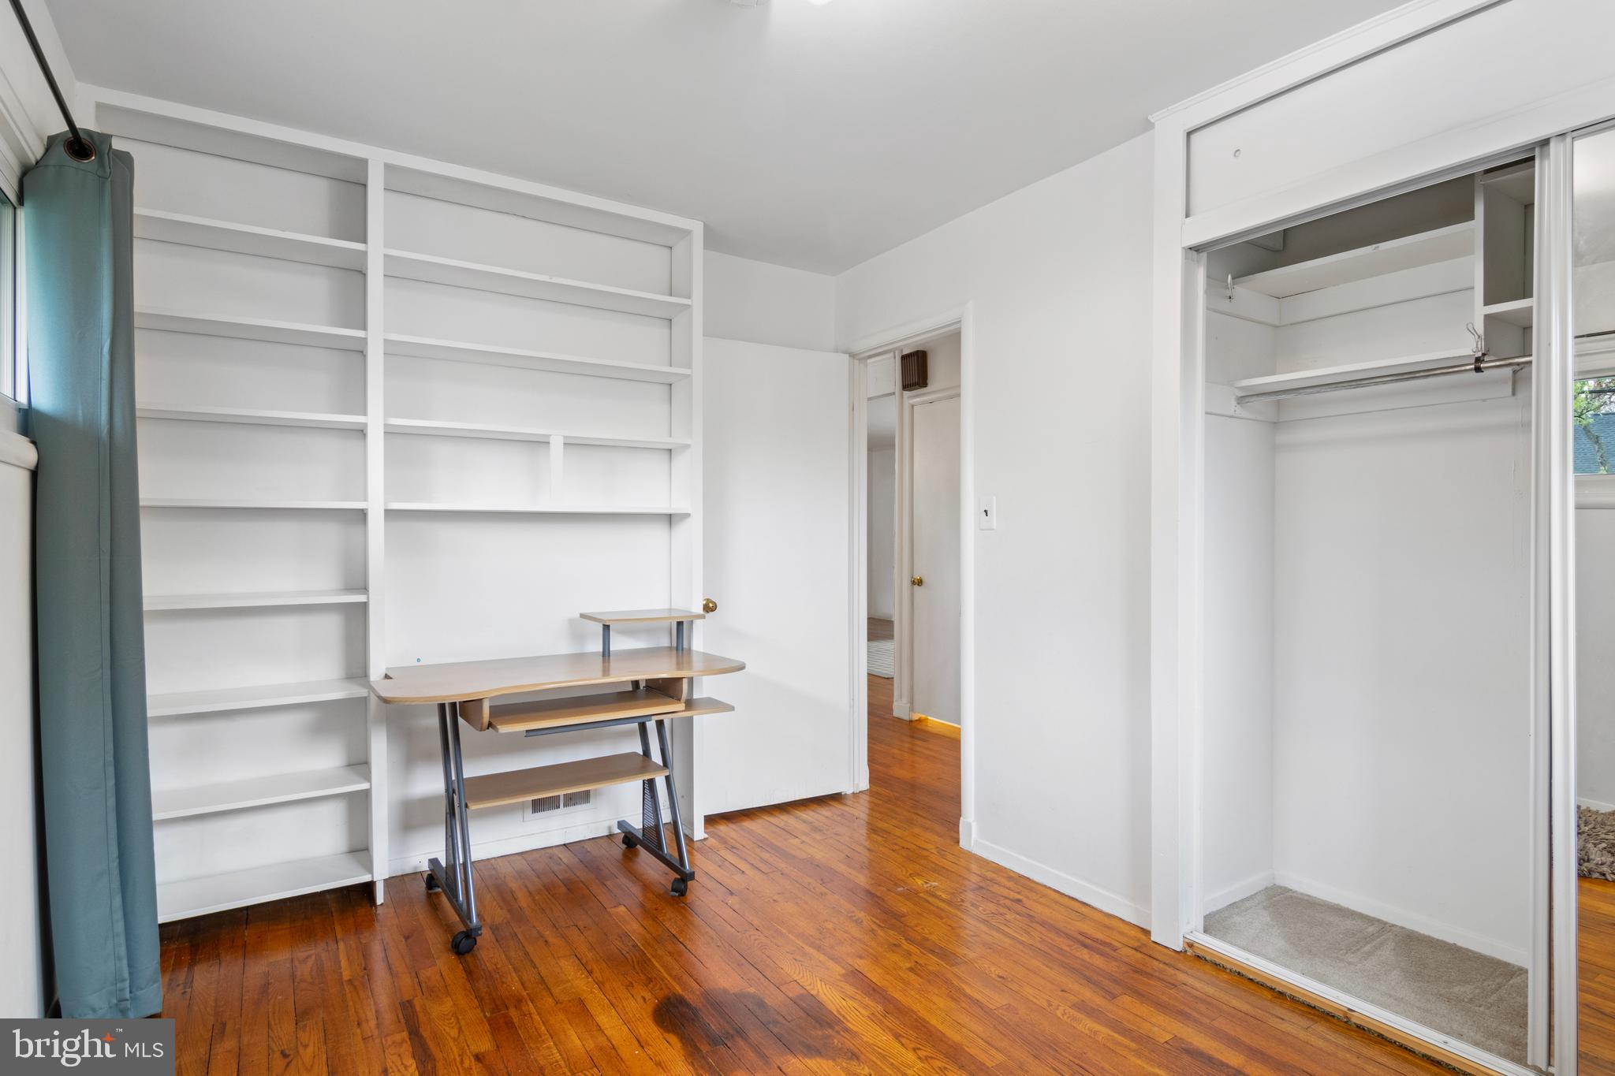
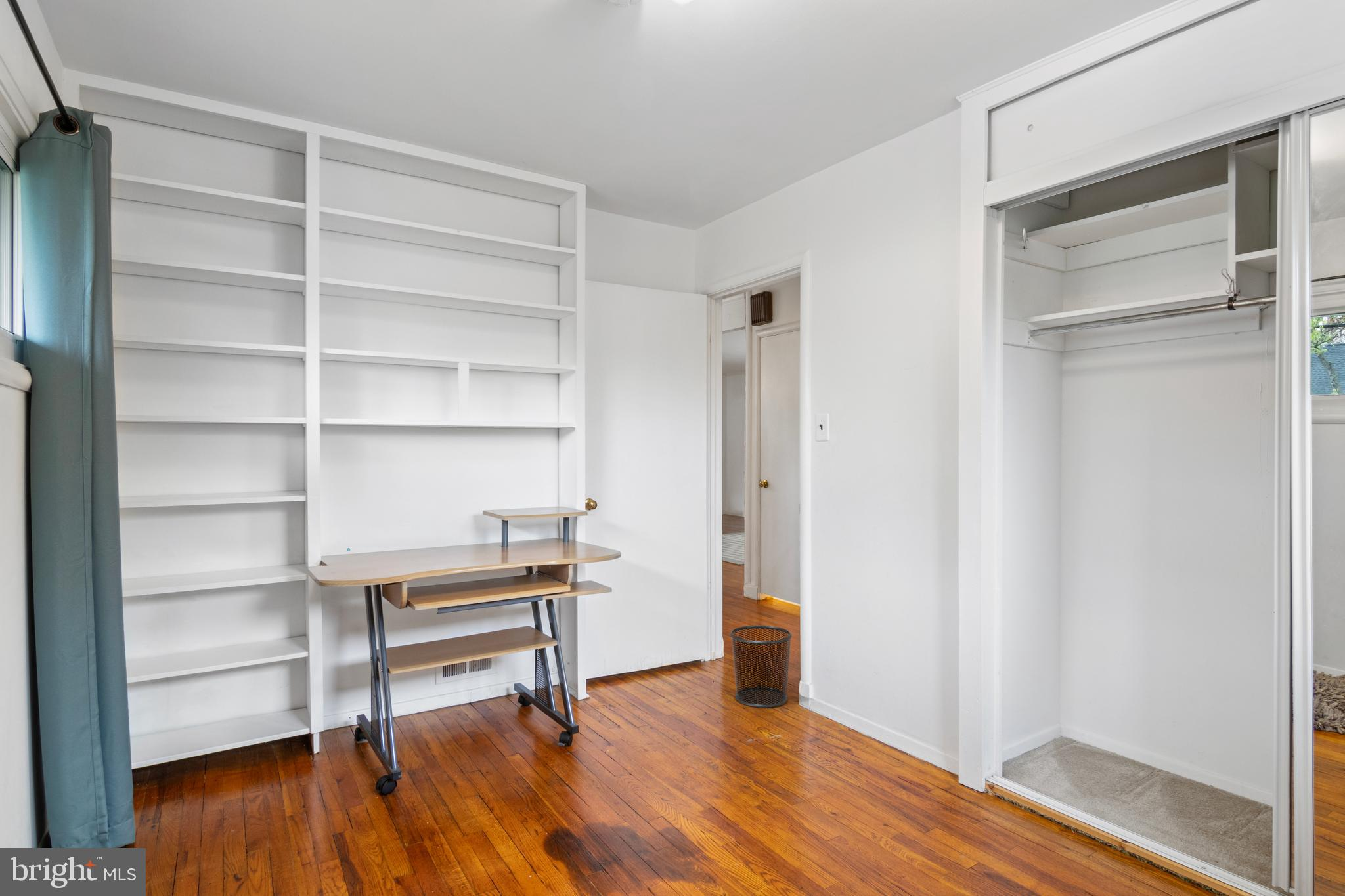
+ waste bin [730,625,793,708]
